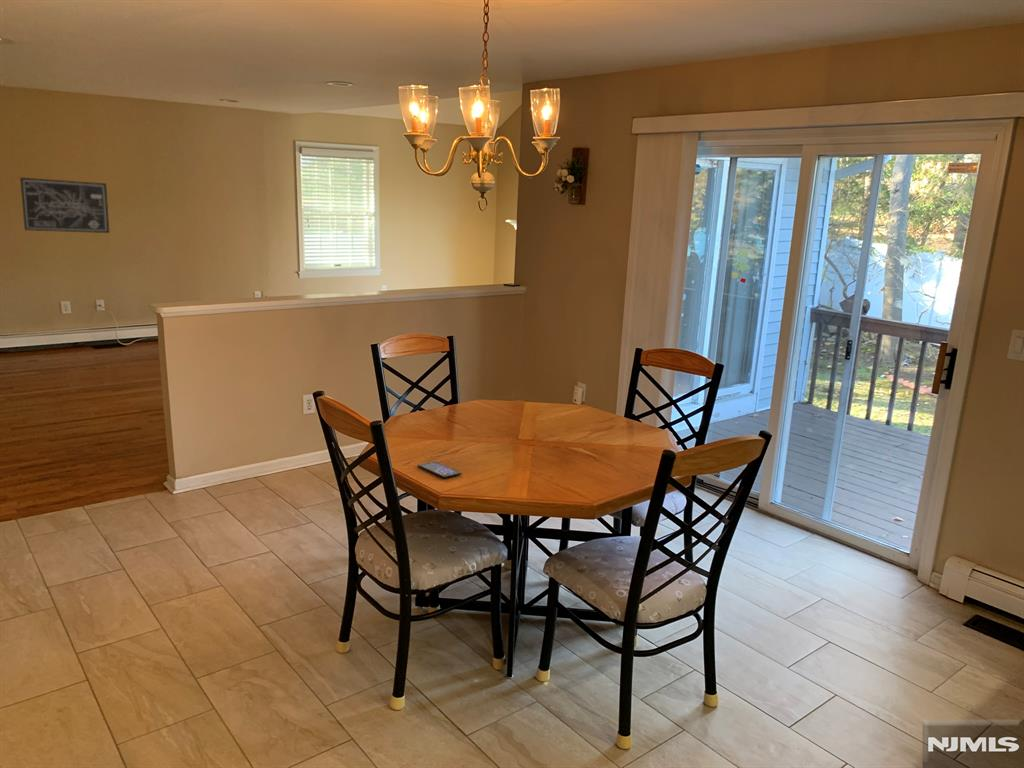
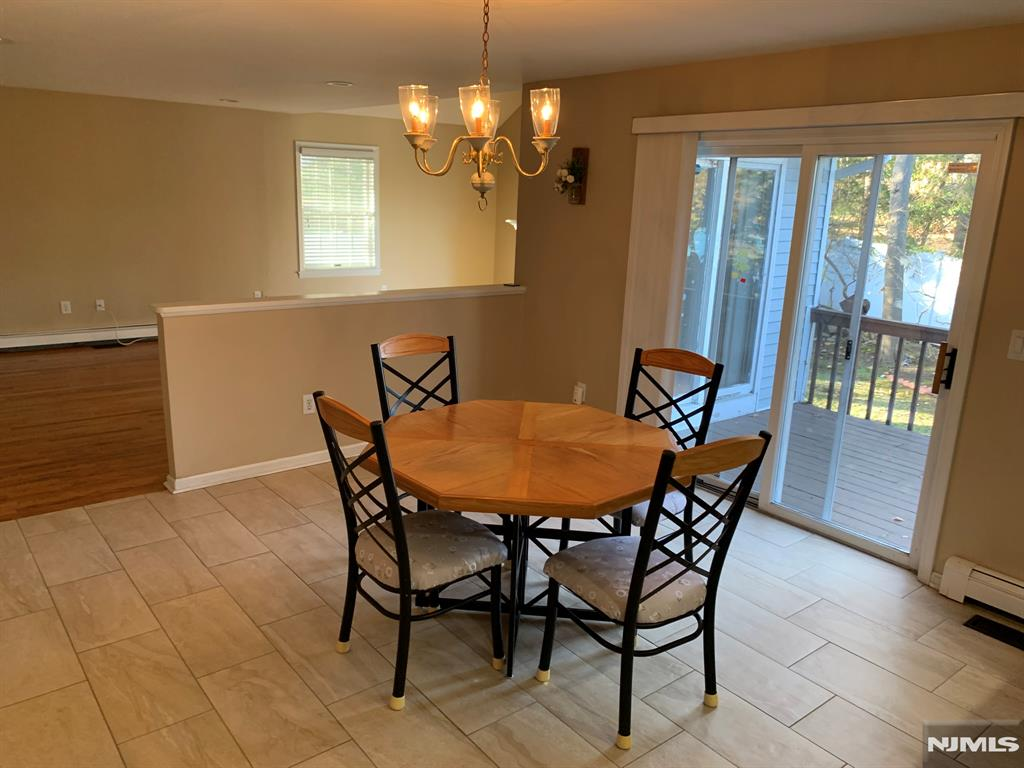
- smartphone [417,460,463,479]
- wall art [19,177,110,234]
